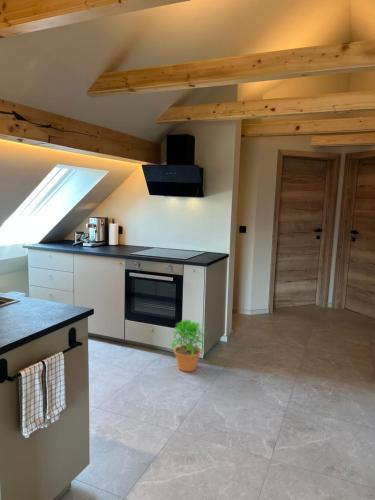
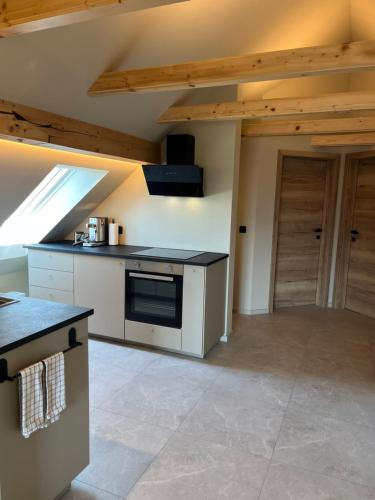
- potted plant [168,318,208,373]
